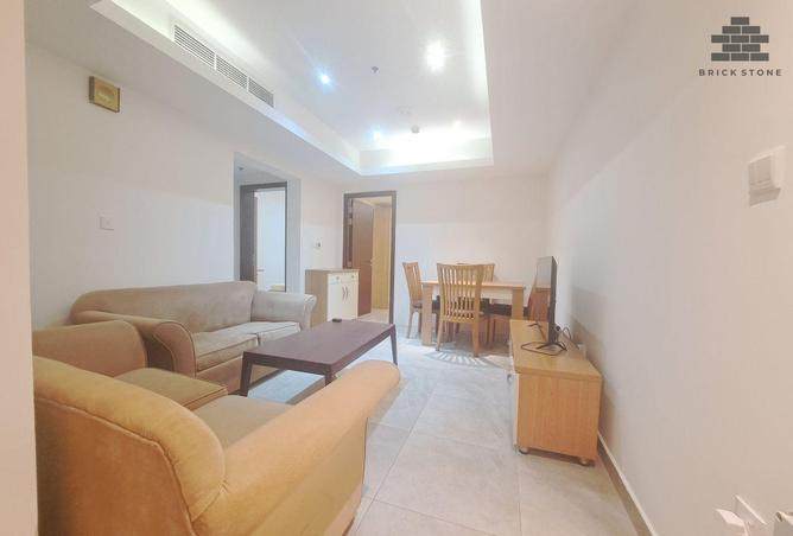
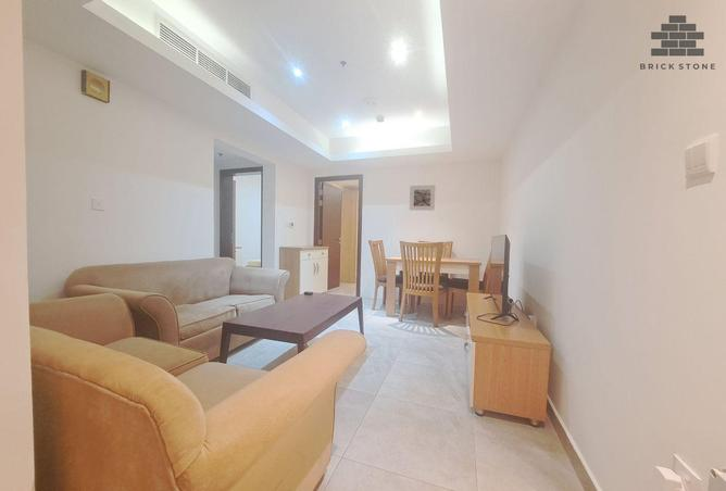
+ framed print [409,185,436,212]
